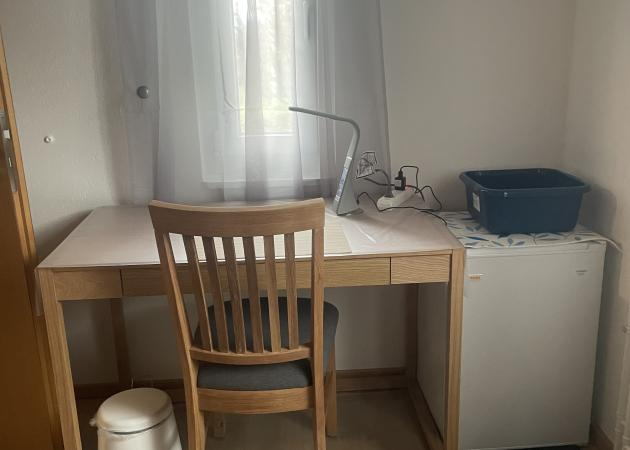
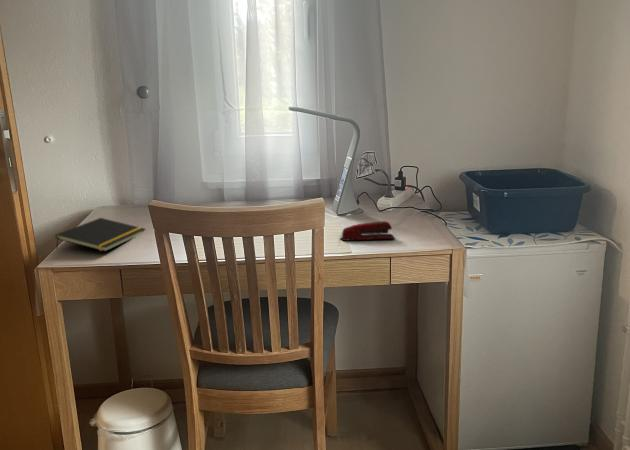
+ stapler [340,220,396,242]
+ notepad [54,217,146,252]
